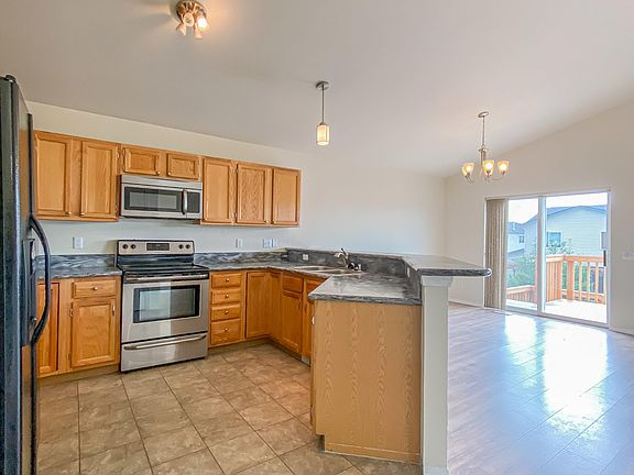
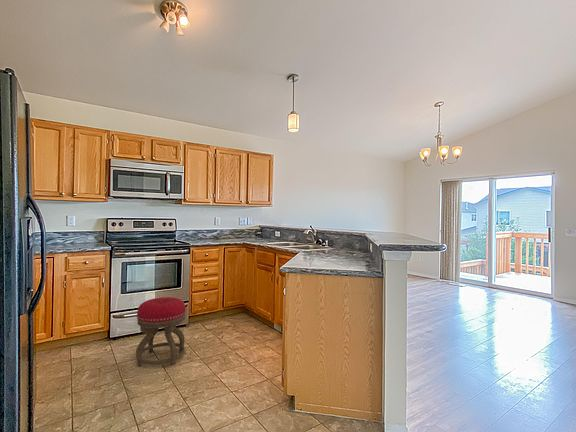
+ stool [135,296,187,367]
